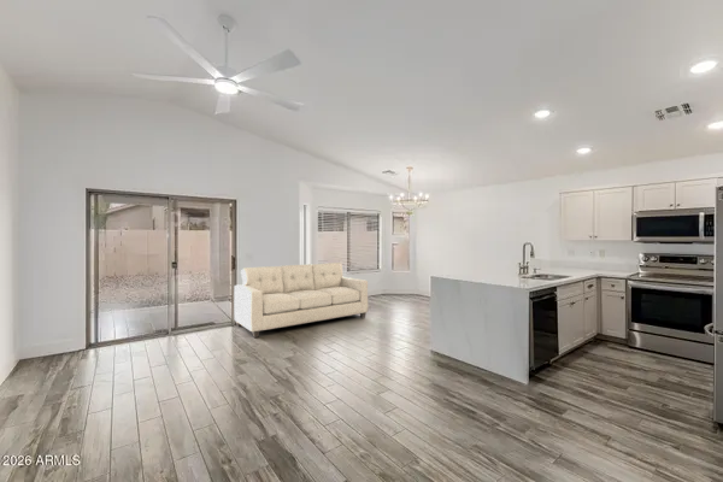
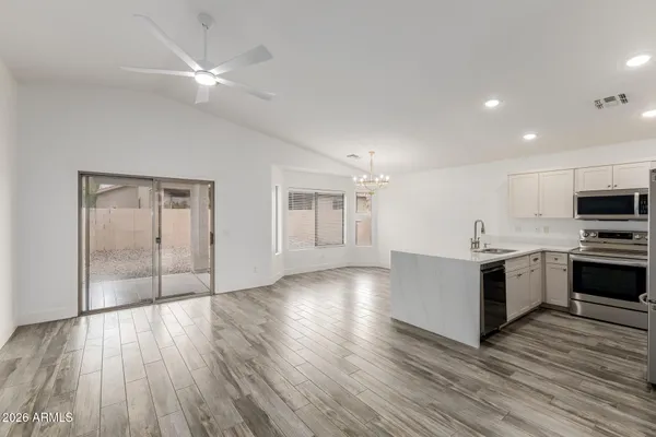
- sofa [233,261,369,339]
